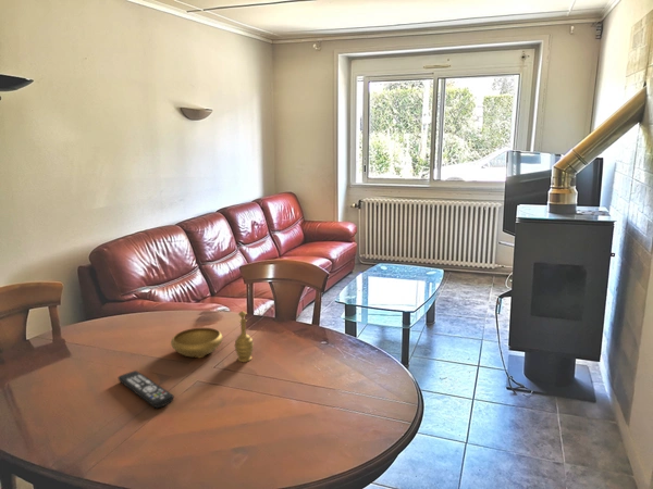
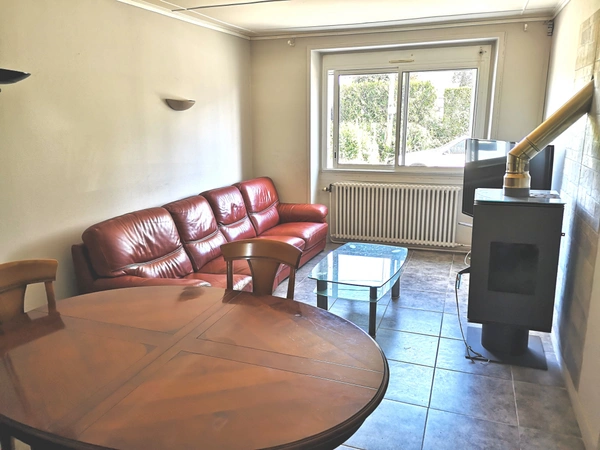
- remote control [118,369,175,409]
- decorative bowl [170,310,255,363]
